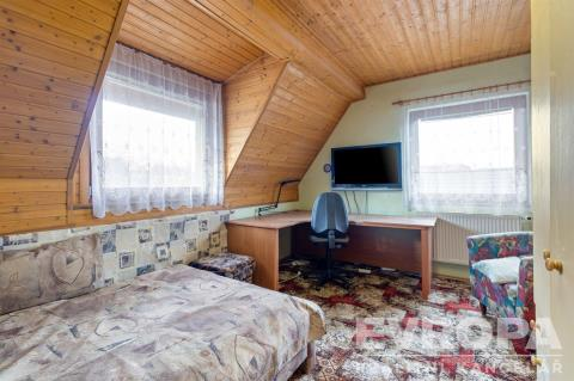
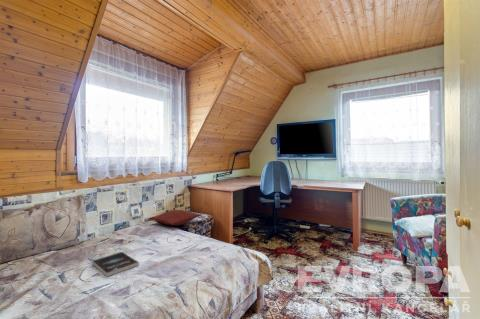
+ pillow [147,209,203,227]
+ book [91,251,140,278]
